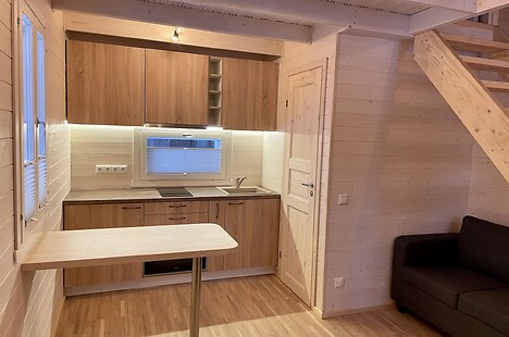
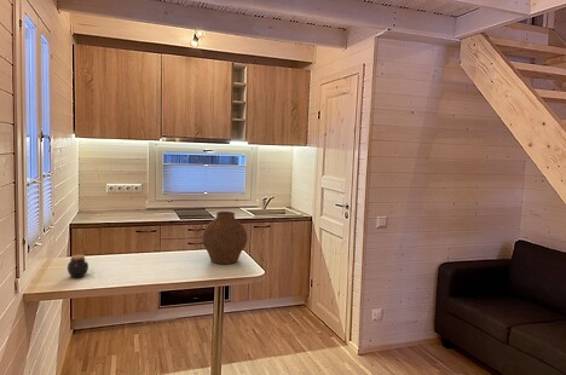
+ vase [201,210,248,265]
+ jar [67,254,89,279]
